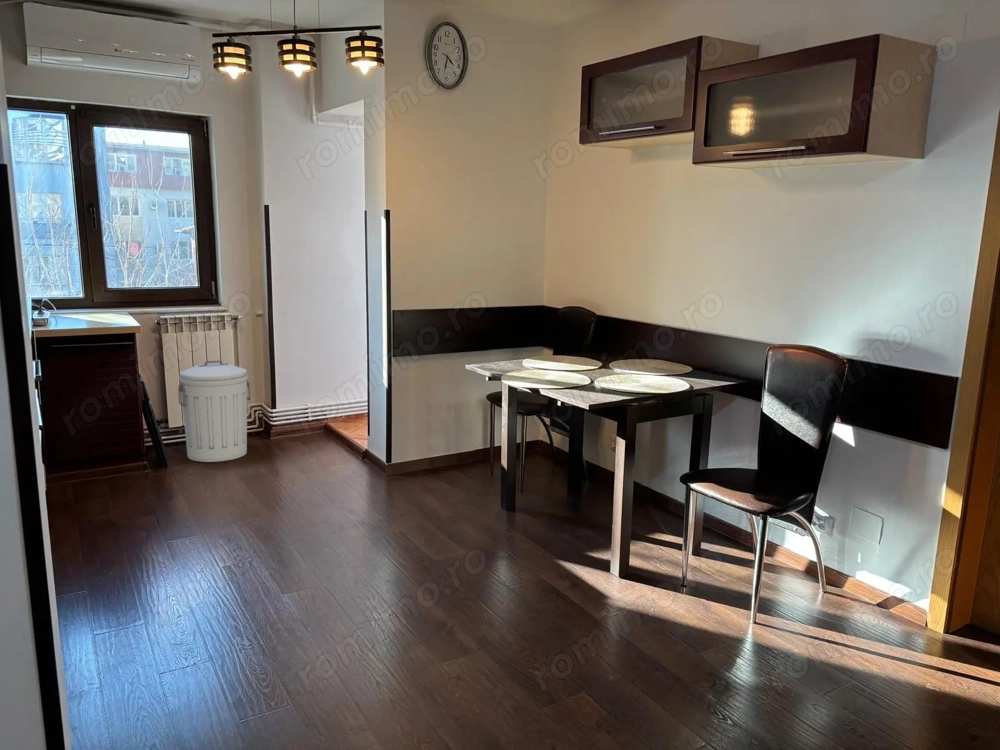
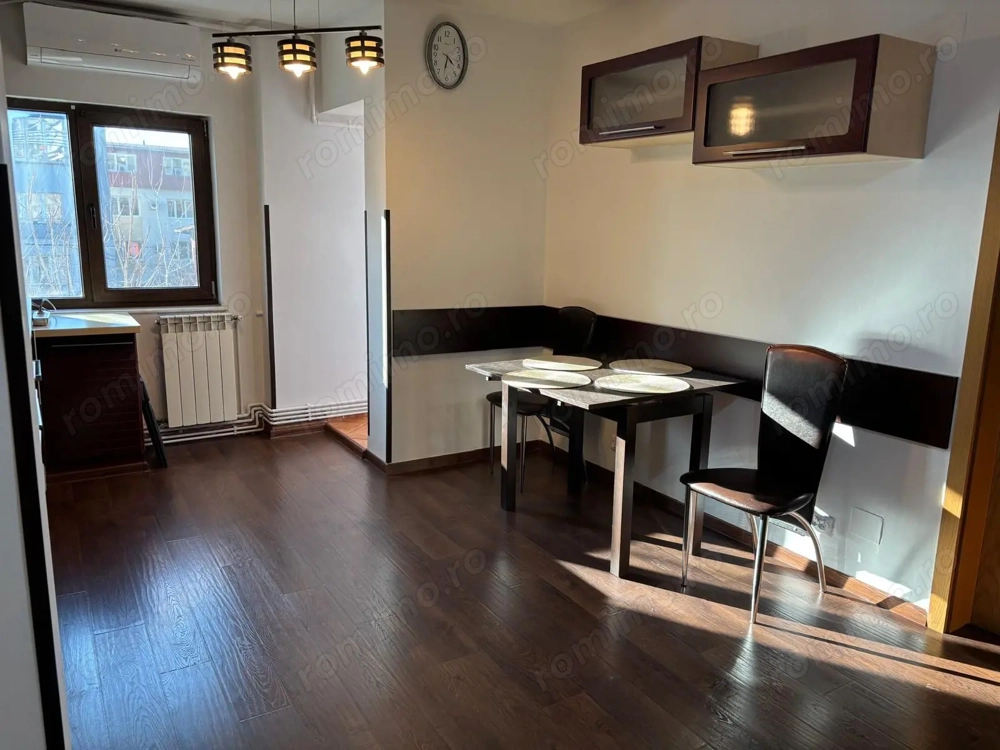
- trash can [177,360,252,463]
